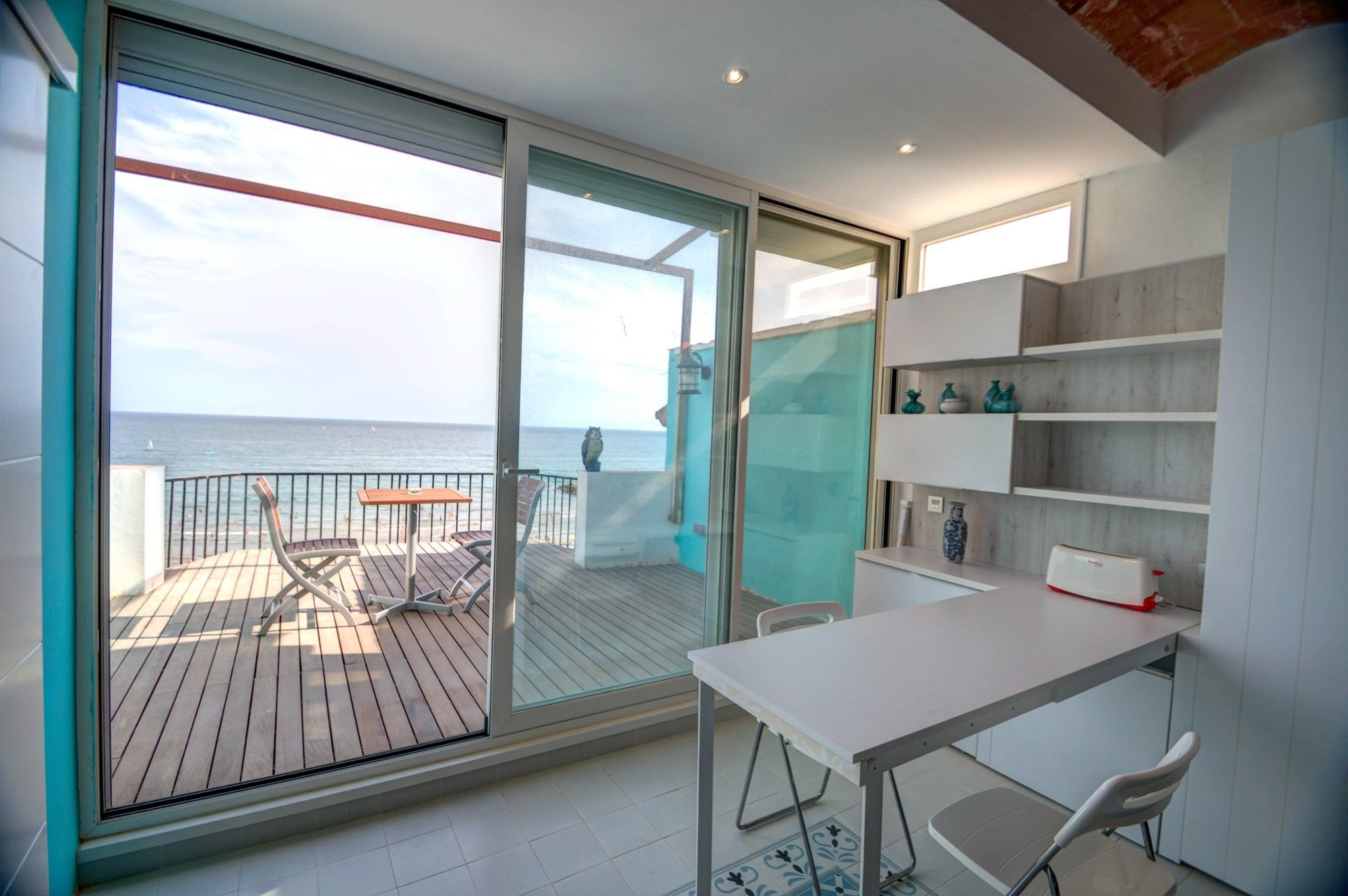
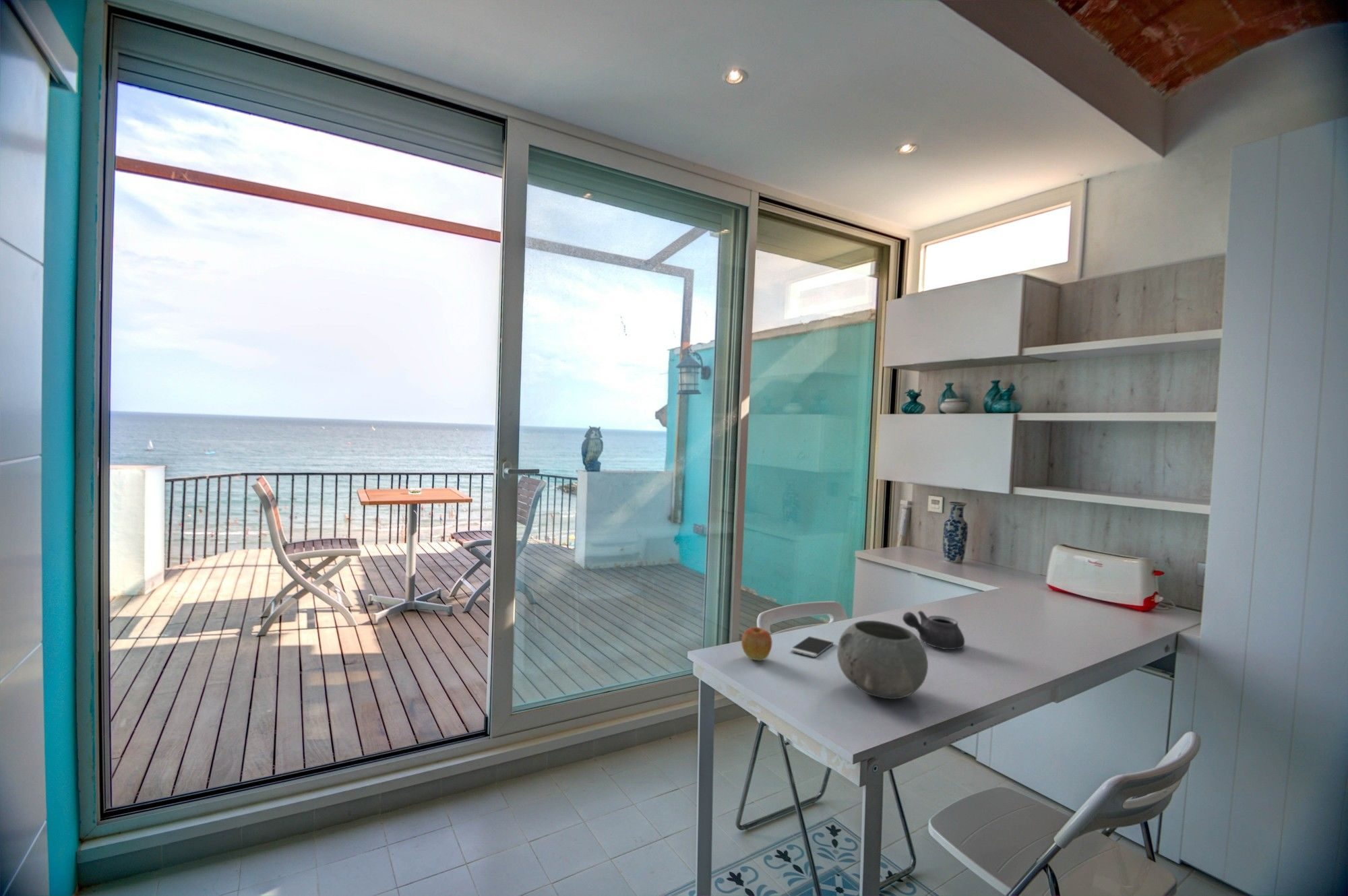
+ teapot [902,610,965,650]
+ smartphone [790,635,834,658]
+ bowl [836,620,929,700]
+ apple [741,627,773,662]
